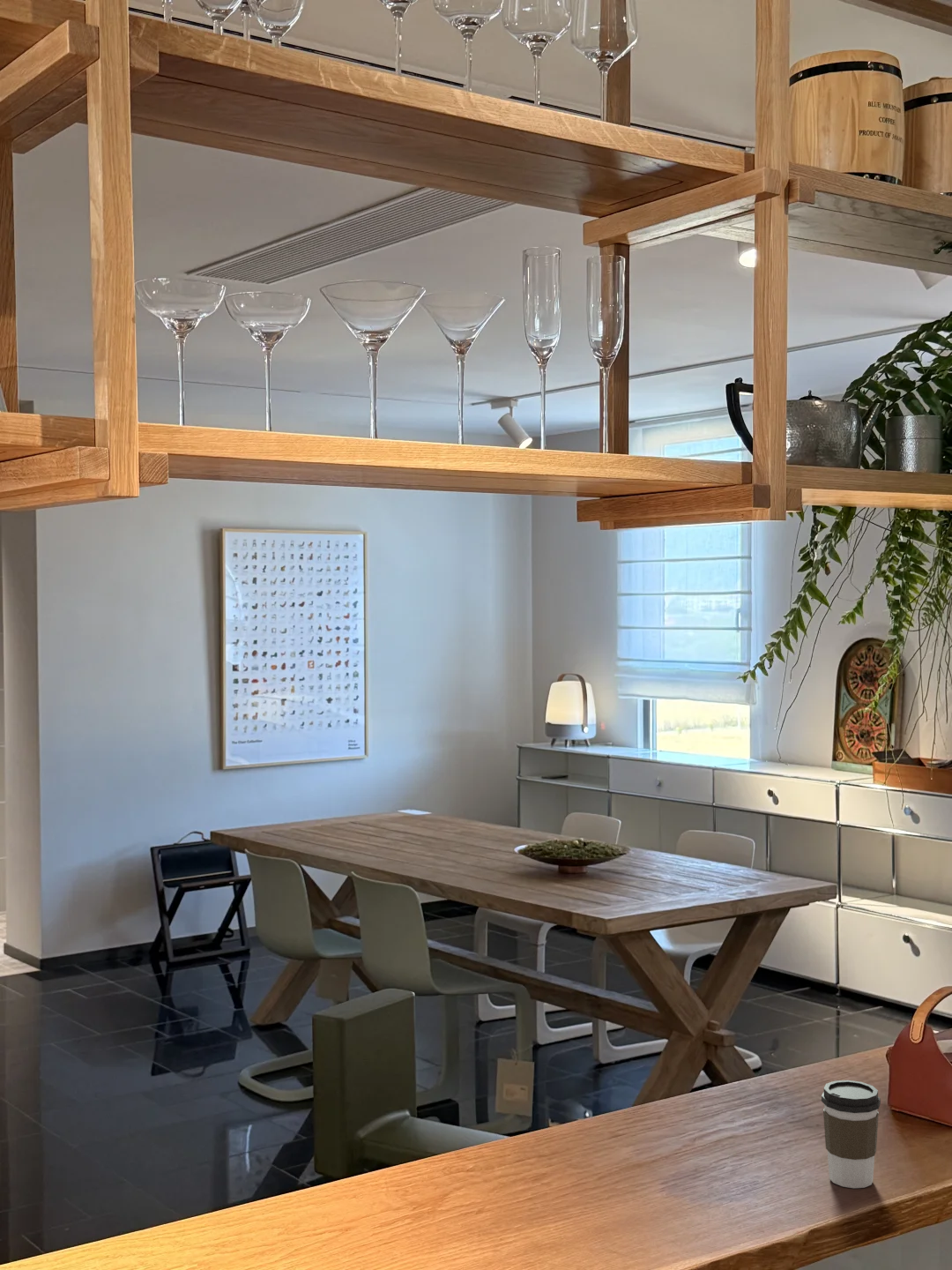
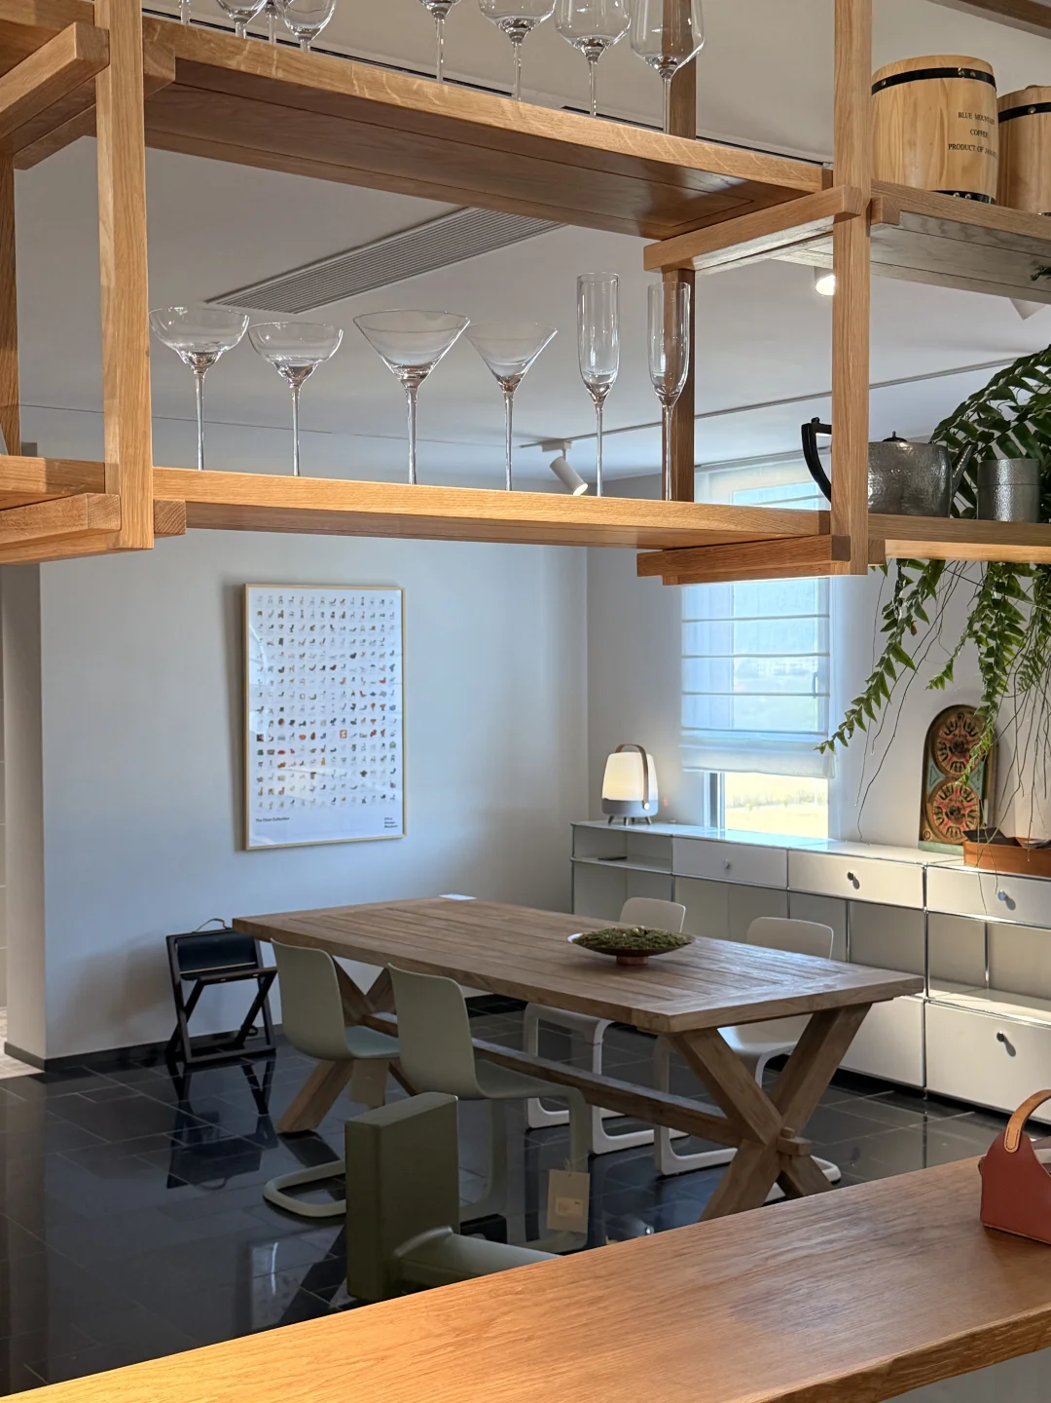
- coffee cup [821,1080,881,1189]
